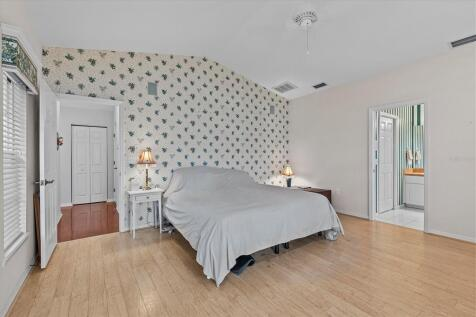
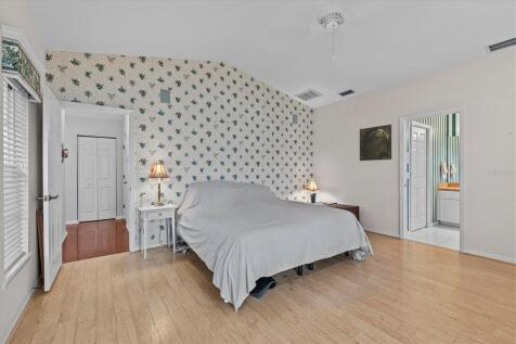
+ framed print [359,124,392,162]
